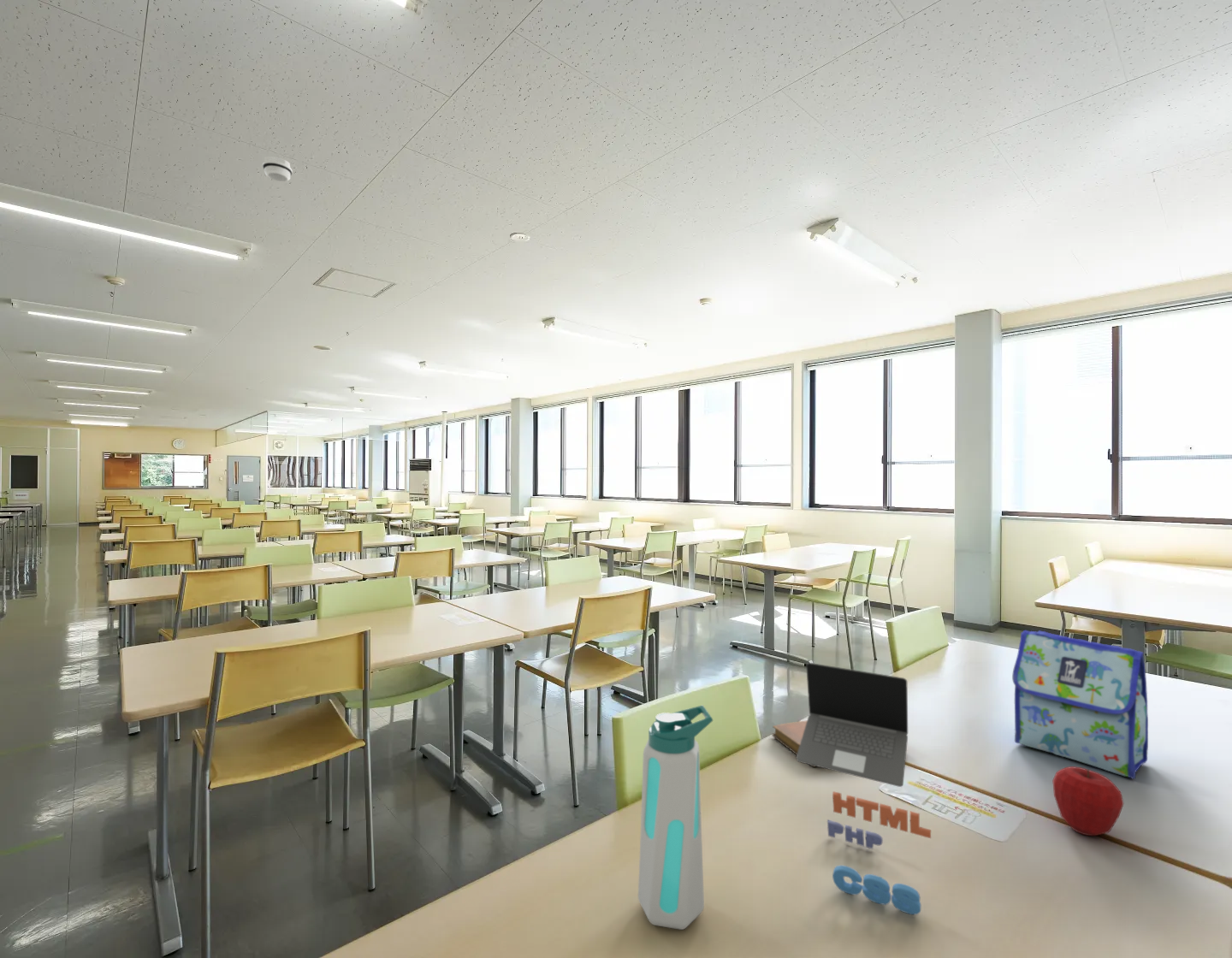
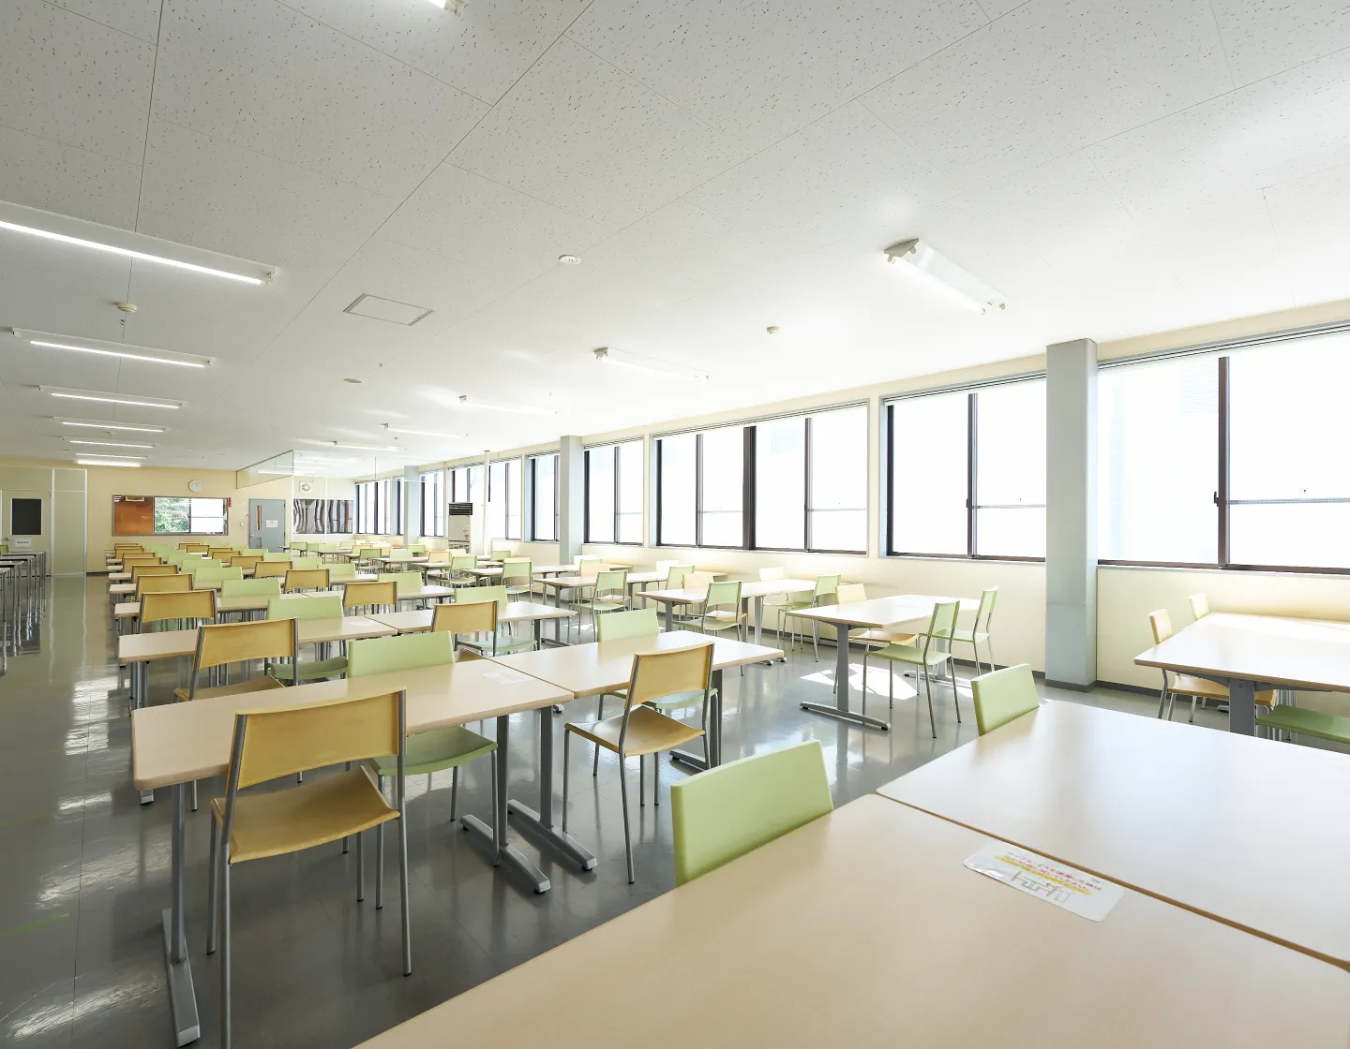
- lunch bag [1011,630,1149,779]
- laptop [796,662,932,915]
- water bottle [637,704,714,931]
- notebook [772,719,816,768]
- apple [1052,766,1124,837]
- smoke detector [262,156,293,183]
